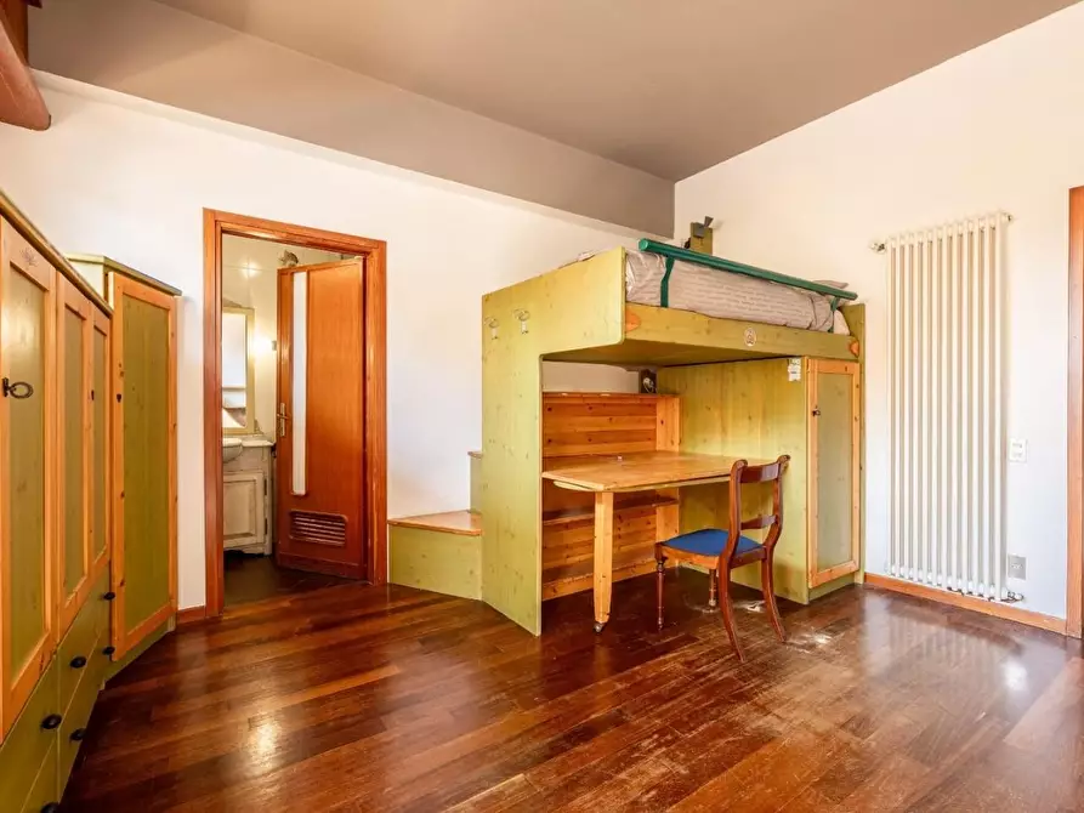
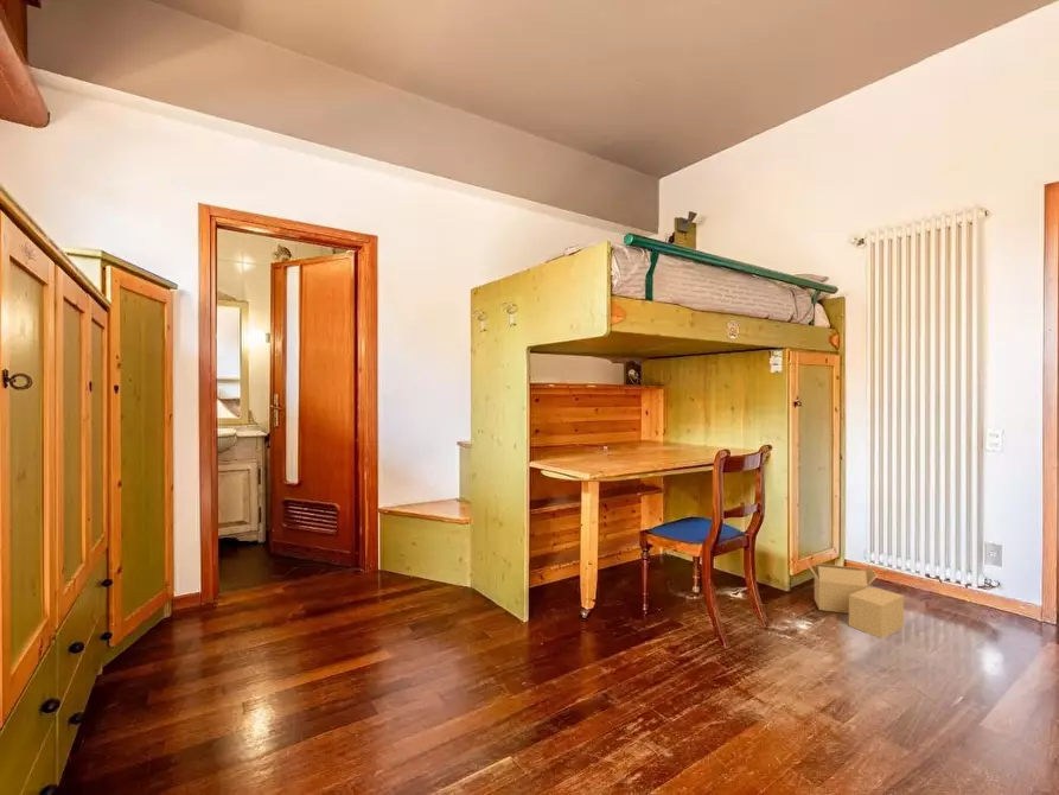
+ cardboard box [804,559,905,640]
